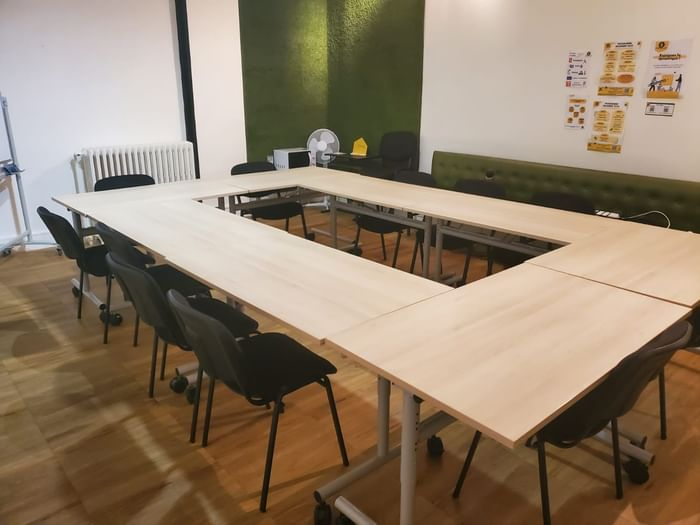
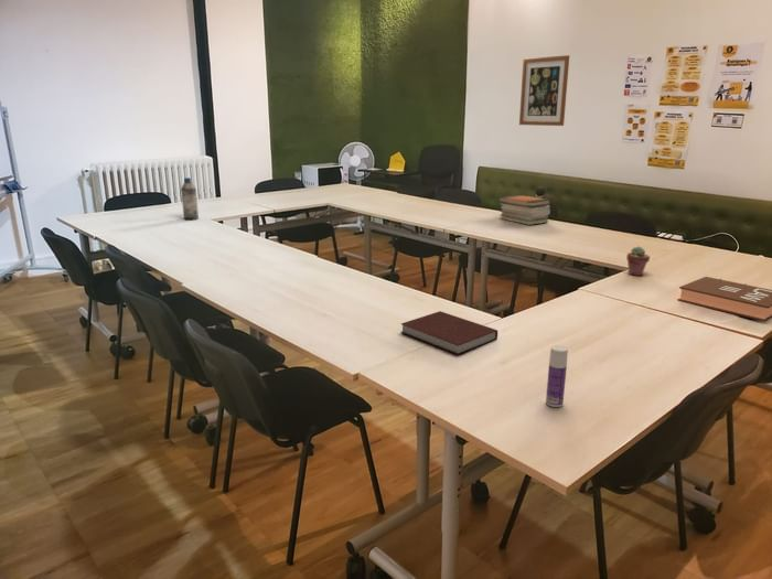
+ book stack [497,194,553,226]
+ book [676,276,772,323]
+ bottle [545,344,569,408]
+ potted succulent [625,245,651,277]
+ notebook [400,310,498,356]
+ wall art [518,54,570,127]
+ water bottle [180,176,200,221]
